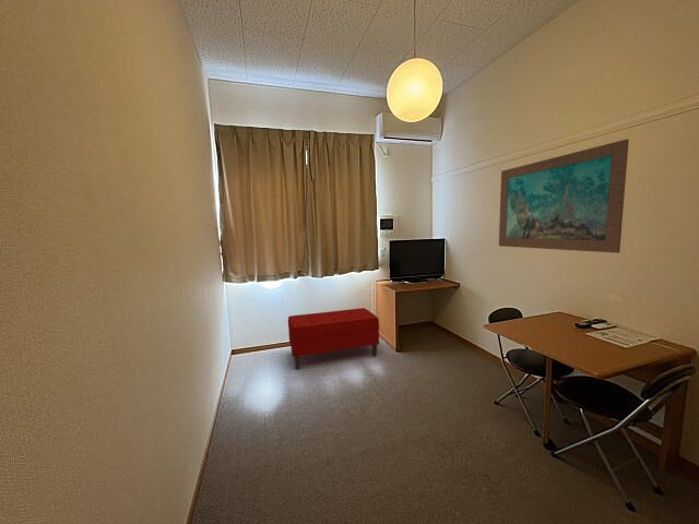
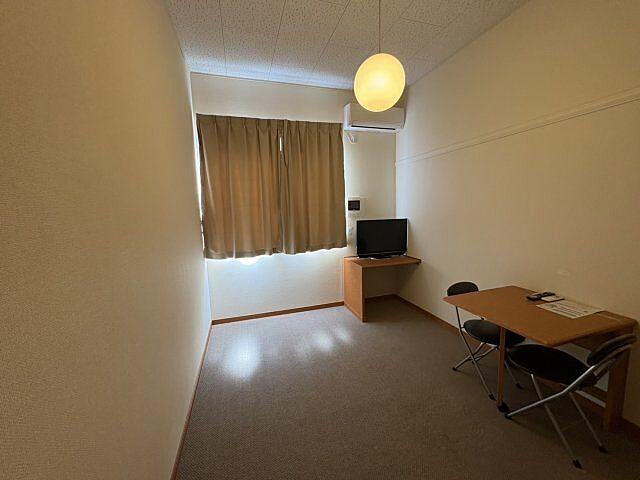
- wall art [498,139,630,254]
- bench [287,307,380,370]
